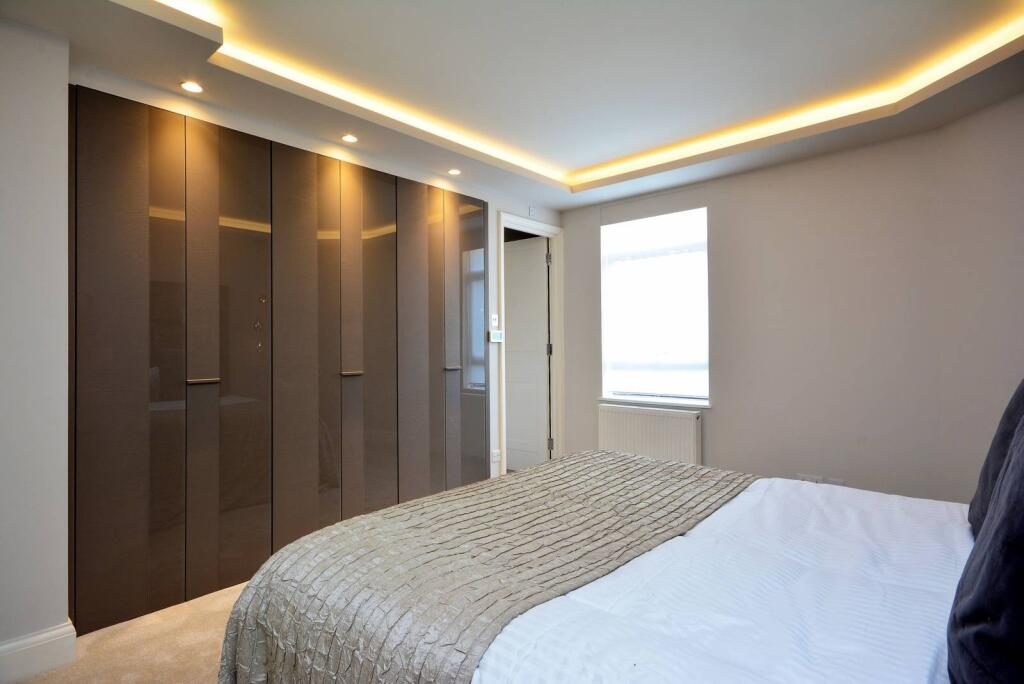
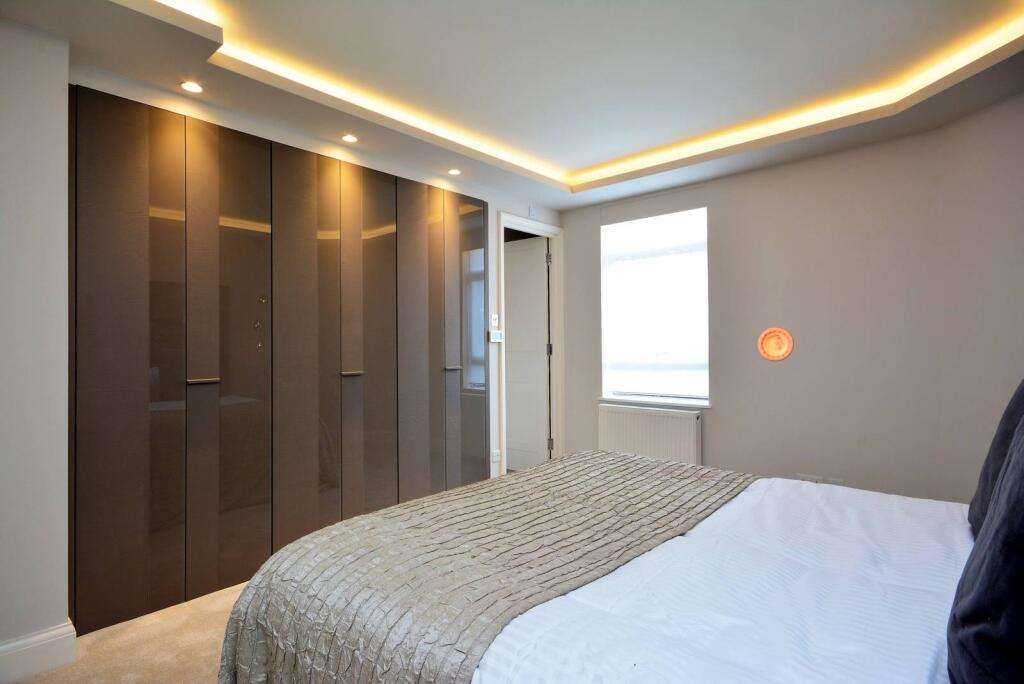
+ decorative plate [756,326,795,362]
